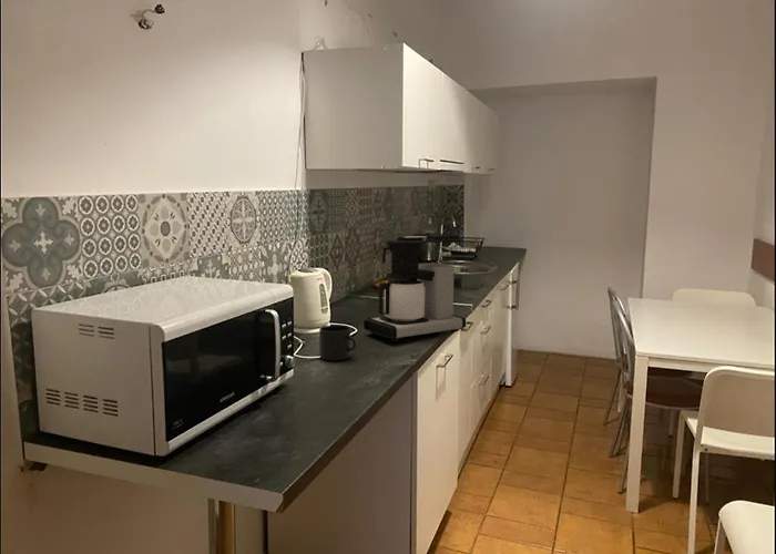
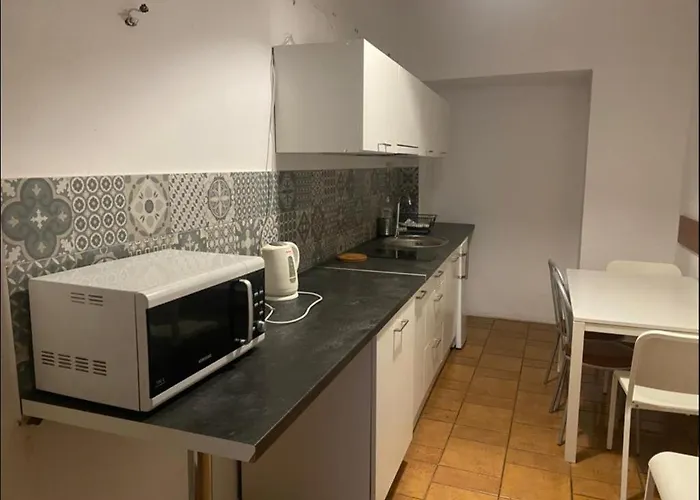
- coffee maker [363,233,467,342]
- mug [318,324,357,361]
